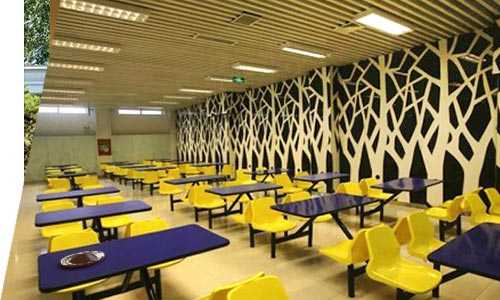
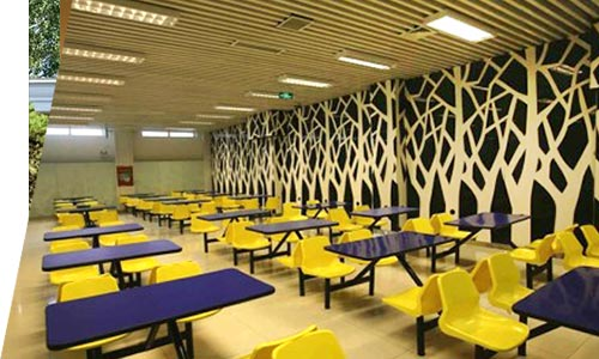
- plate [60,250,106,268]
